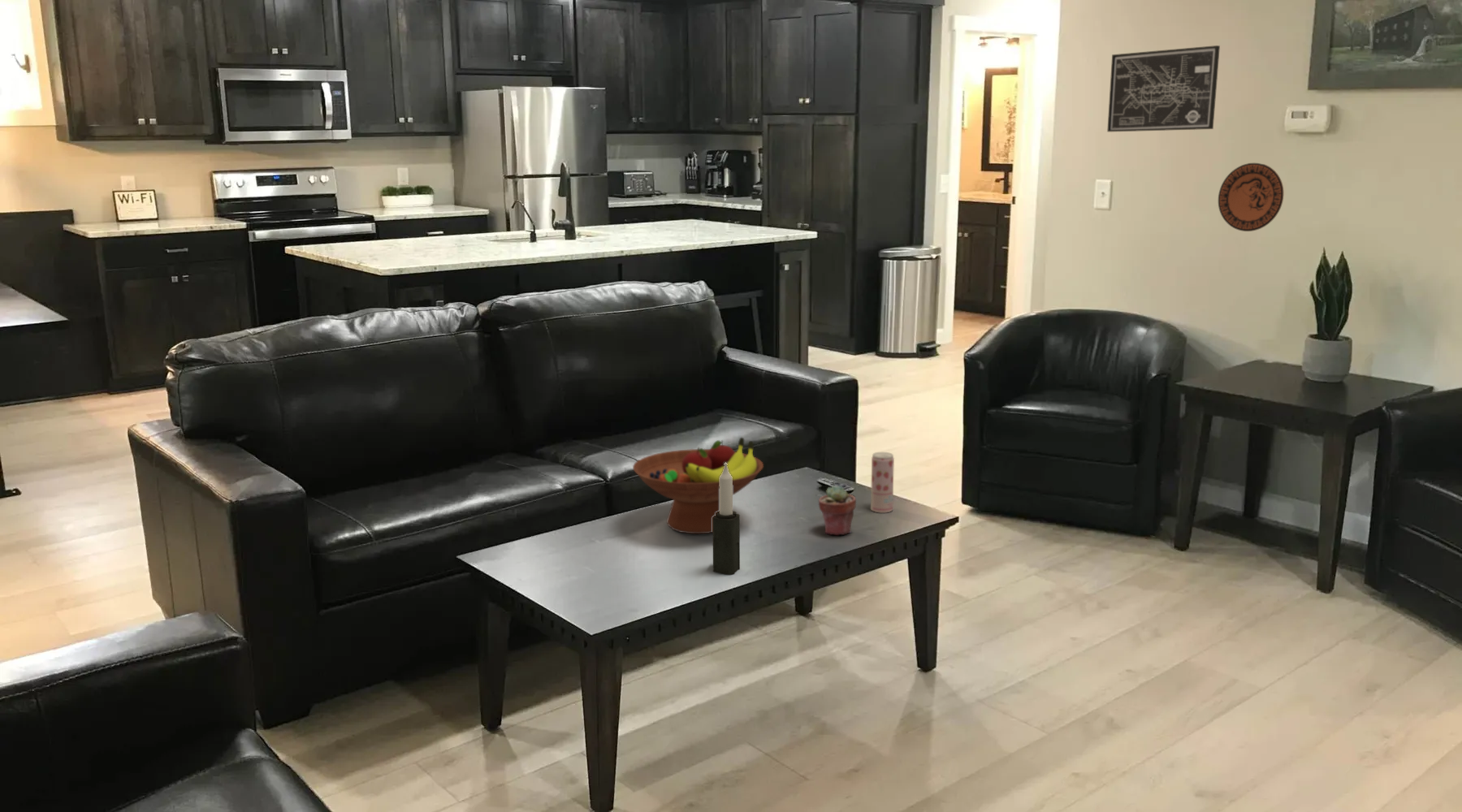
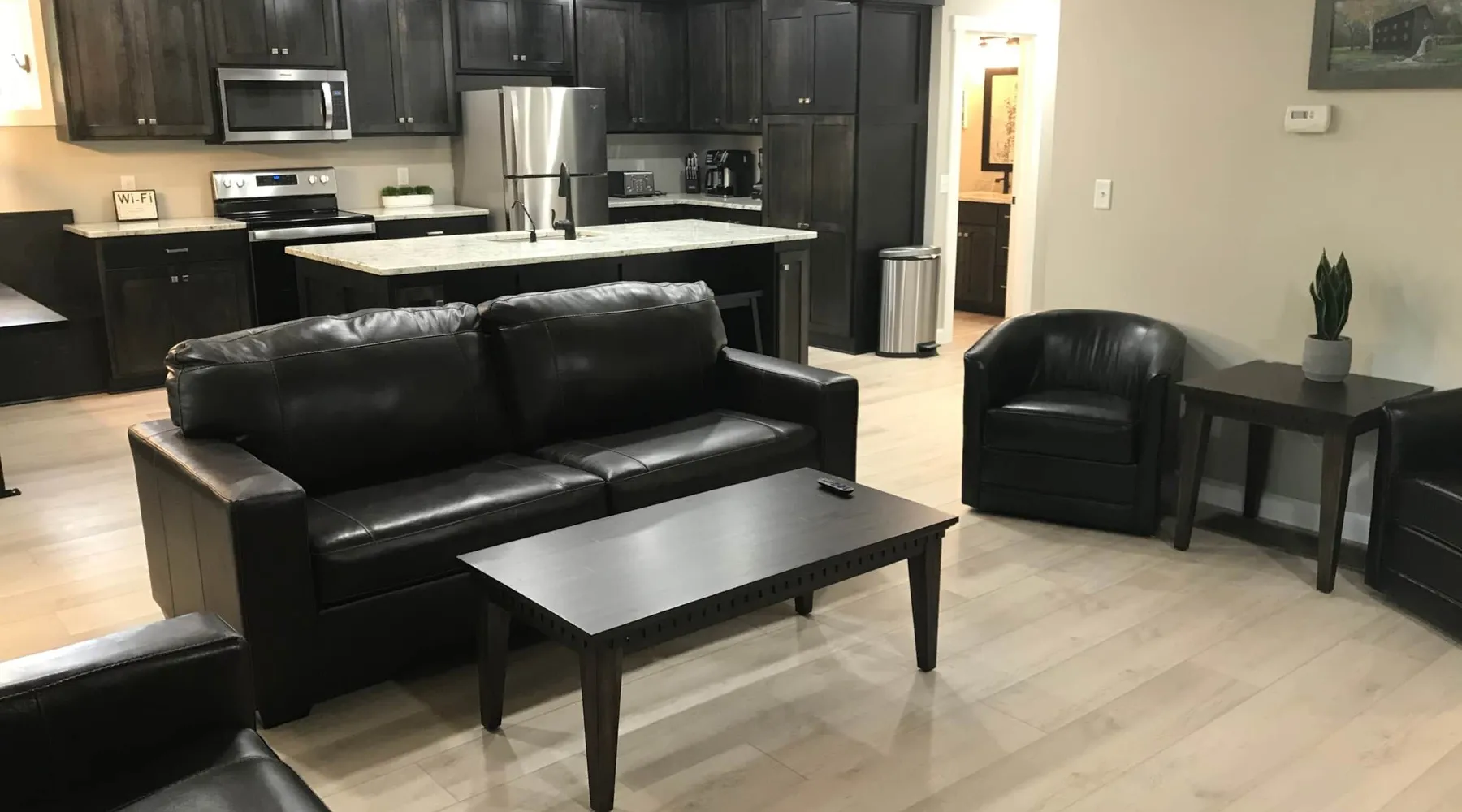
- wall art [1106,45,1221,132]
- beverage can [870,451,895,514]
- decorative plate [1218,162,1284,232]
- candle [712,462,741,576]
- fruit bowl [632,437,764,534]
- potted succulent [818,484,857,536]
